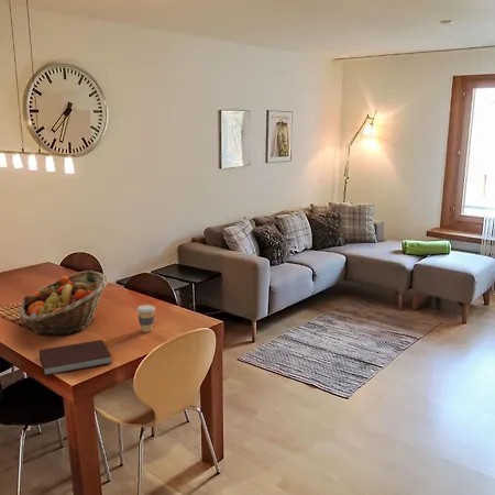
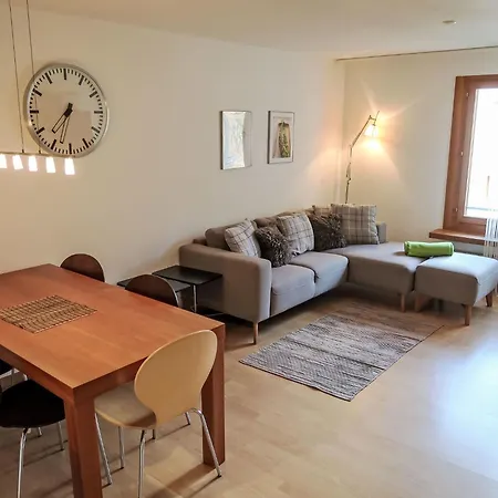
- notebook [38,339,112,377]
- fruit basket [19,270,109,337]
- coffee cup [136,304,156,333]
